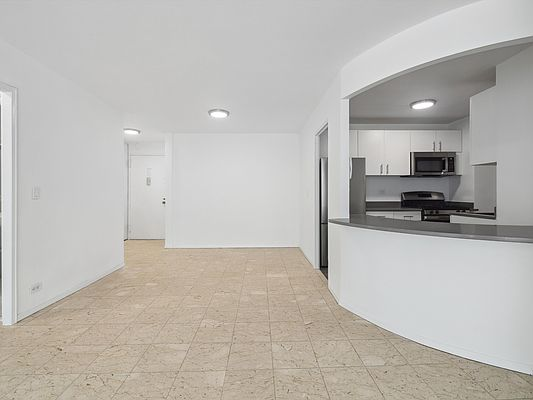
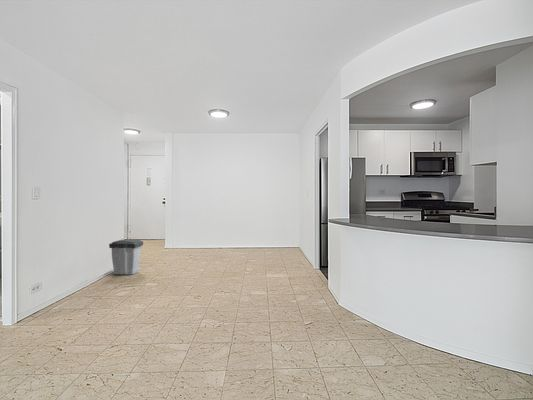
+ trash can [108,238,144,276]
